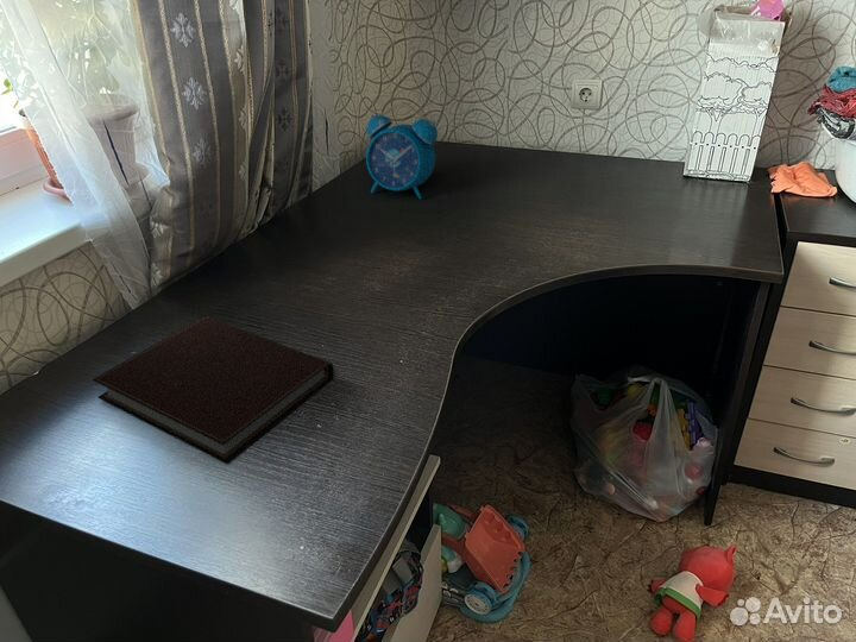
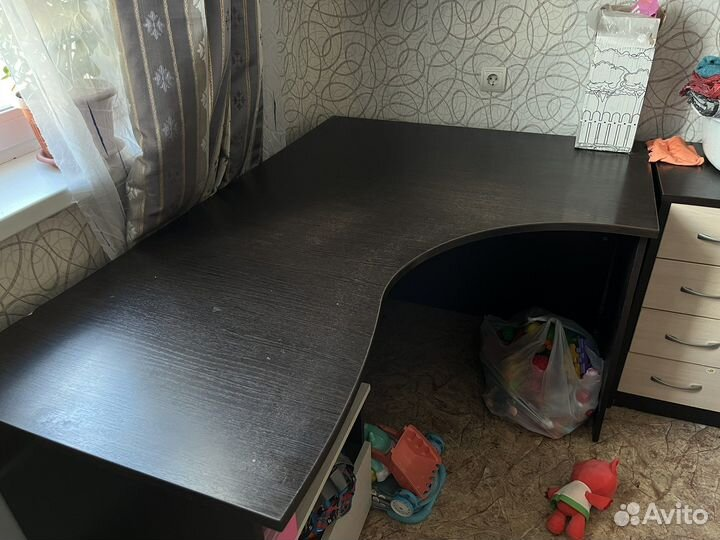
- notebook [92,315,335,465]
- alarm clock [365,102,439,201]
